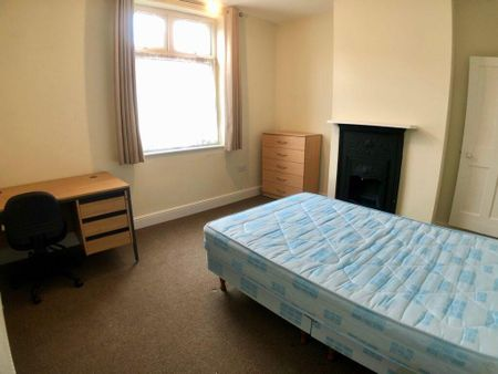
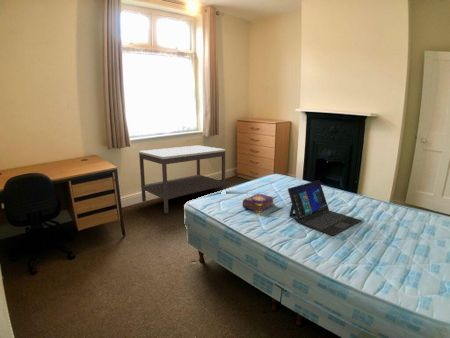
+ laptop [287,179,362,237]
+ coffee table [138,144,227,214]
+ book [242,192,276,214]
